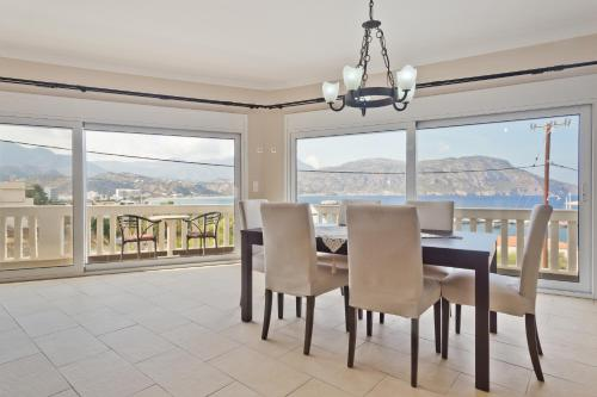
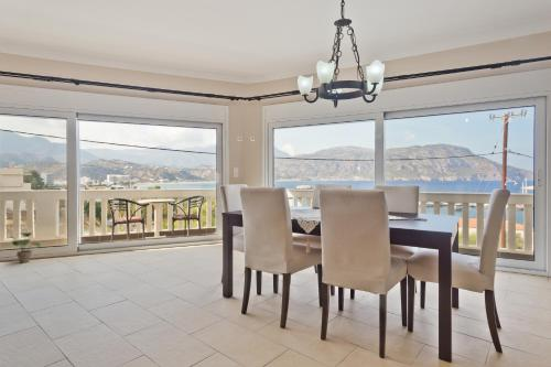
+ potted plant [9,231,42,263]
